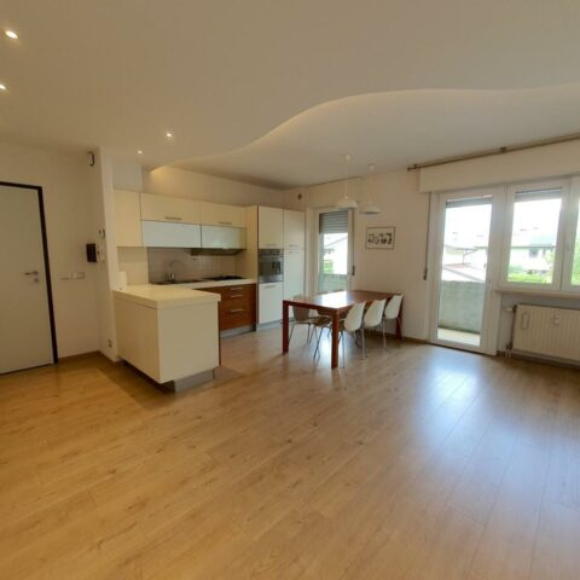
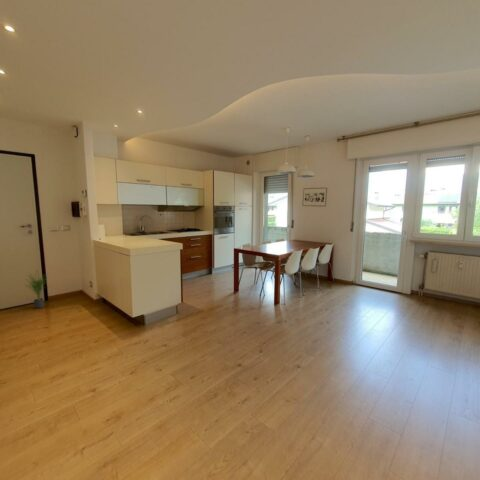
+ potted plant [24,268,47,309]
